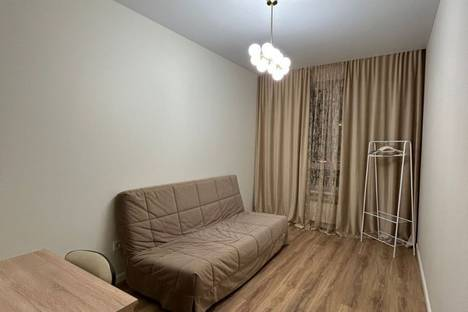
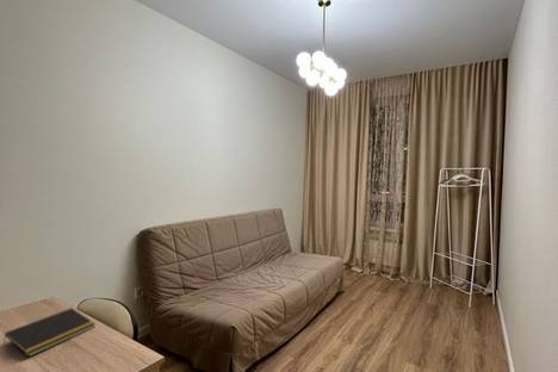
+ notepad [2,308,97,358]
